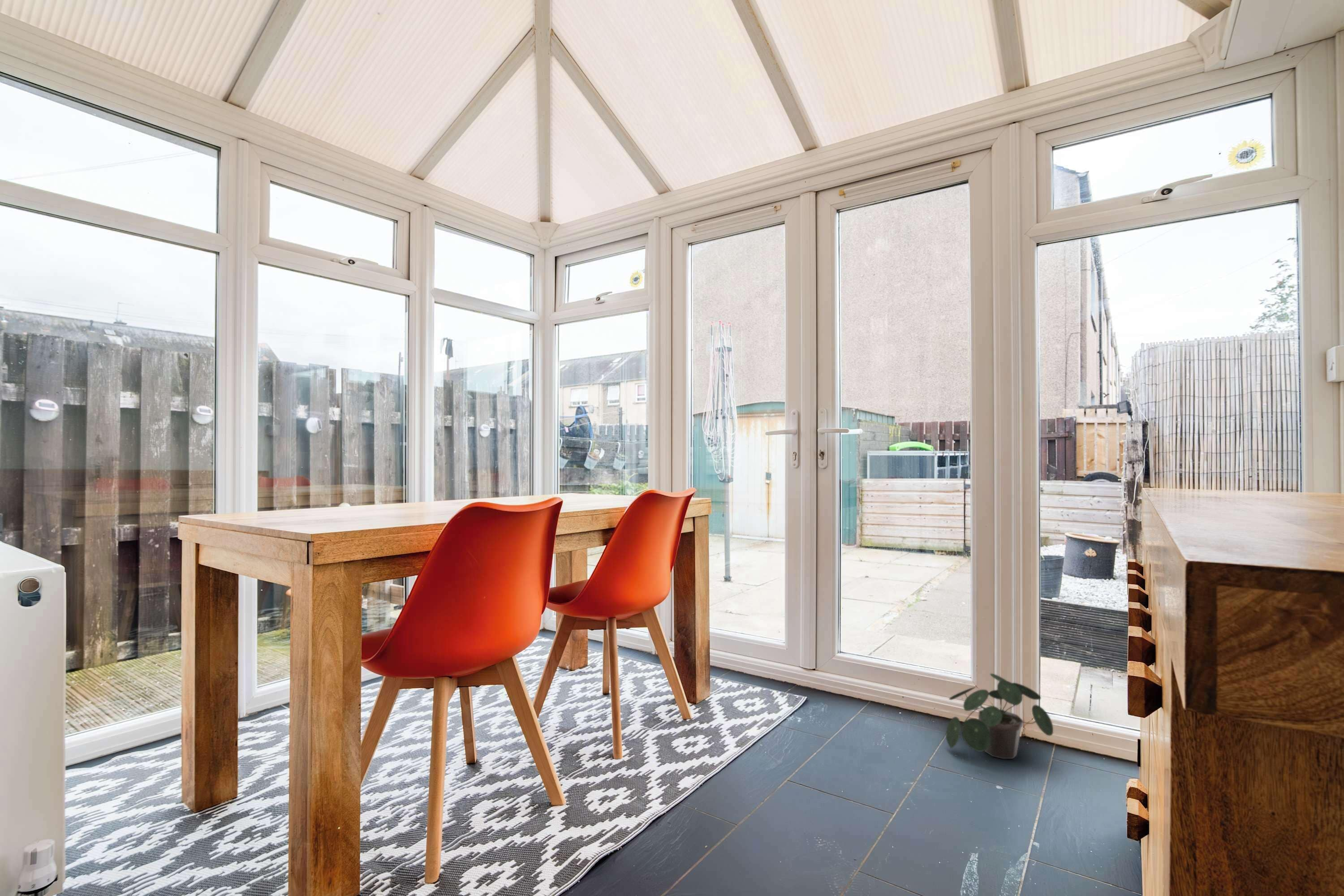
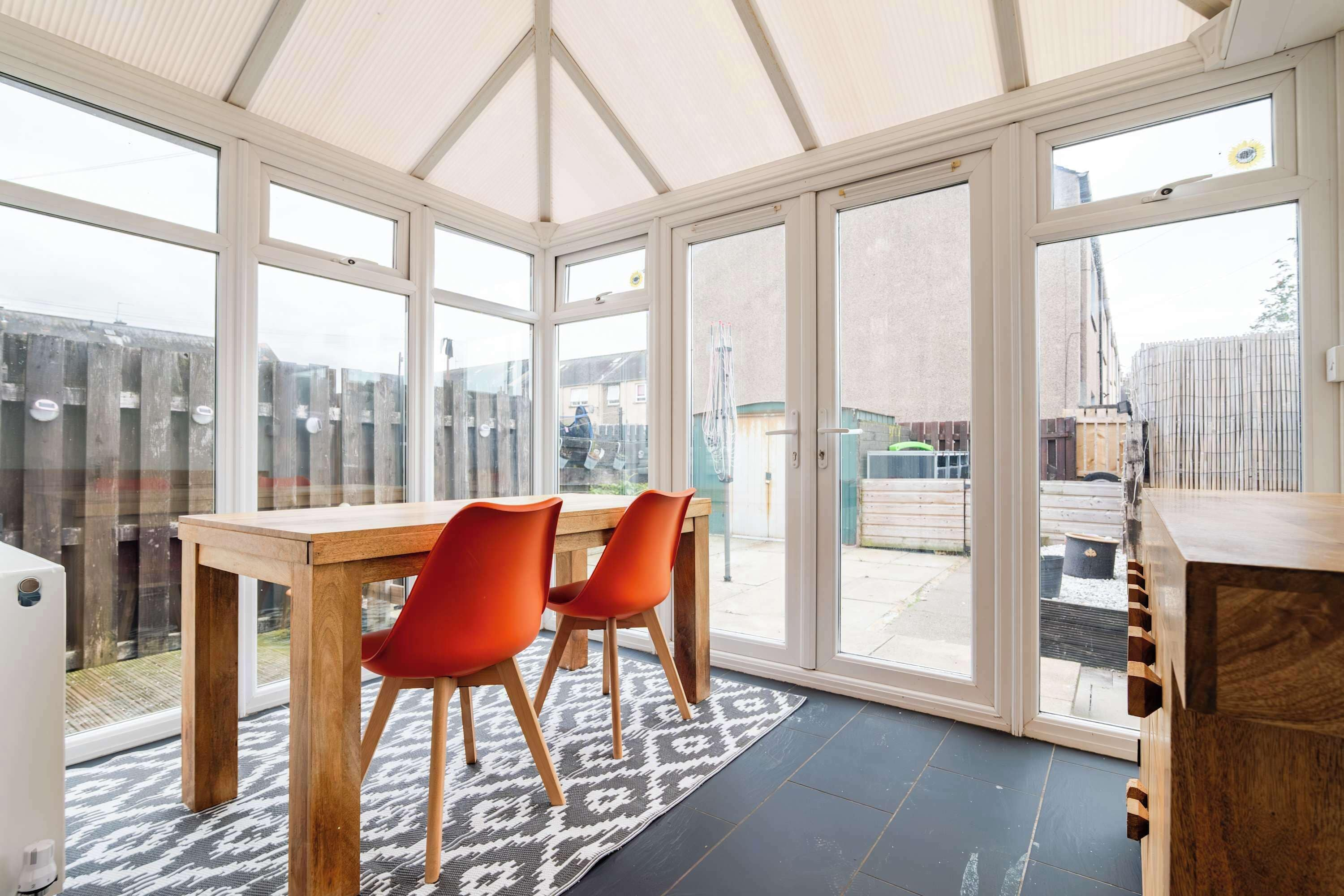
- potted plant [946,673,1054,760]
